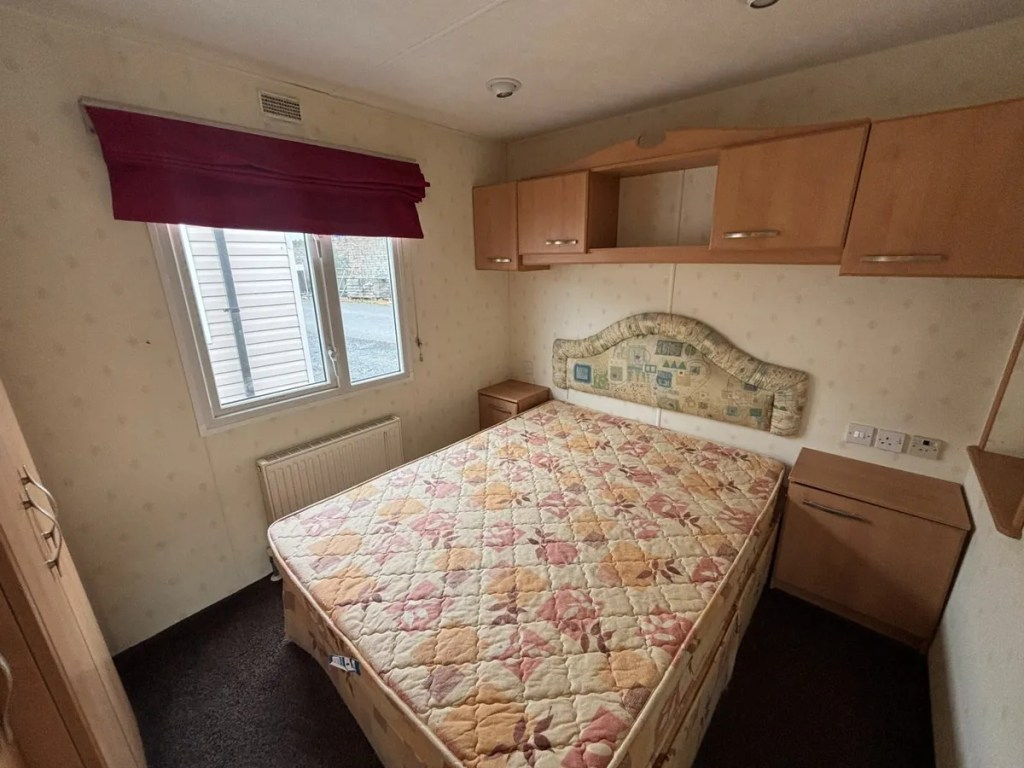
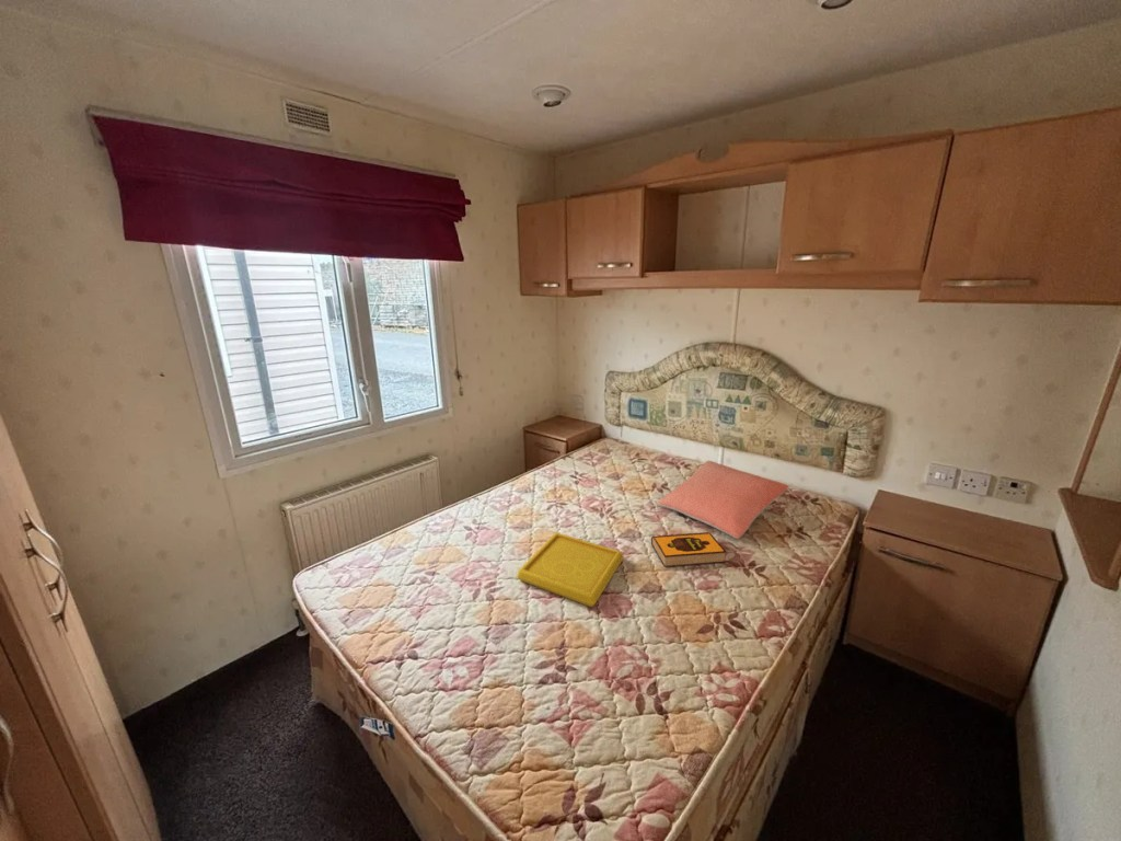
+ serving tray [516,531,625,608]
+ hardback book [650,531,728,568]
+ pillow [657,460,790,540]
